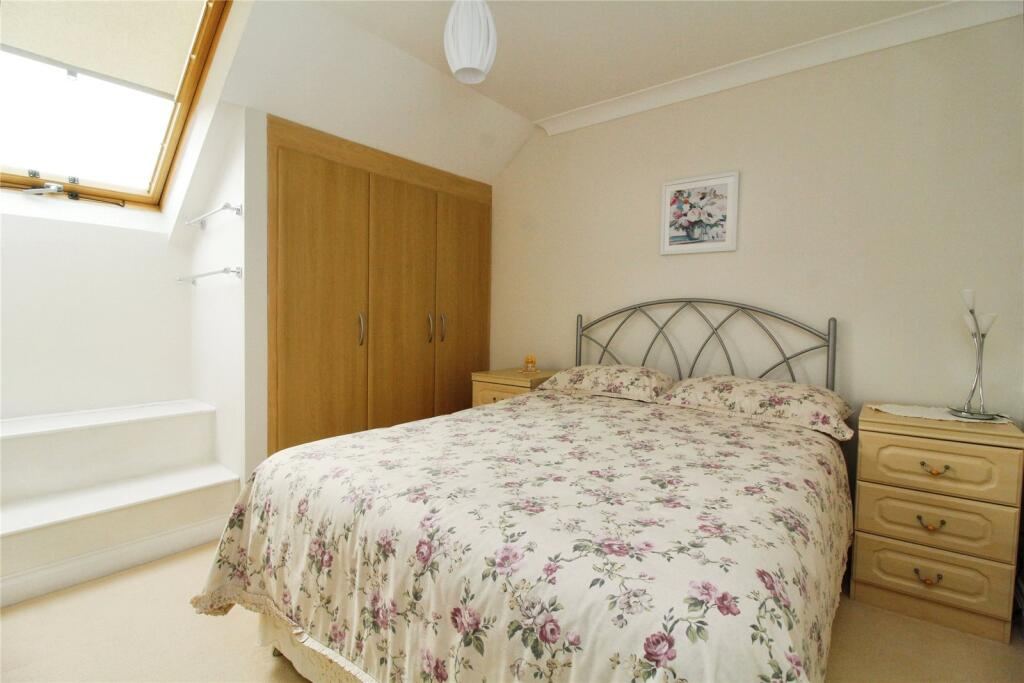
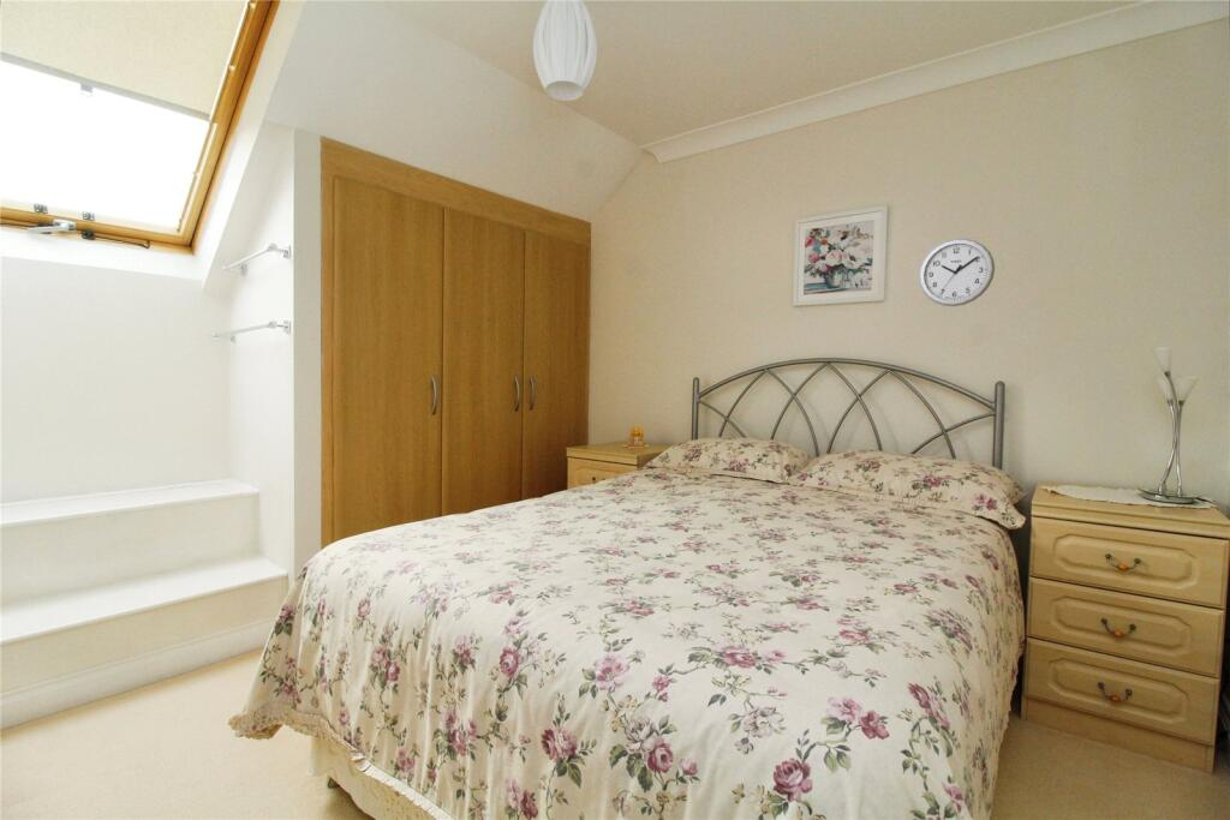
+ wall clock [918,238,996,307]
